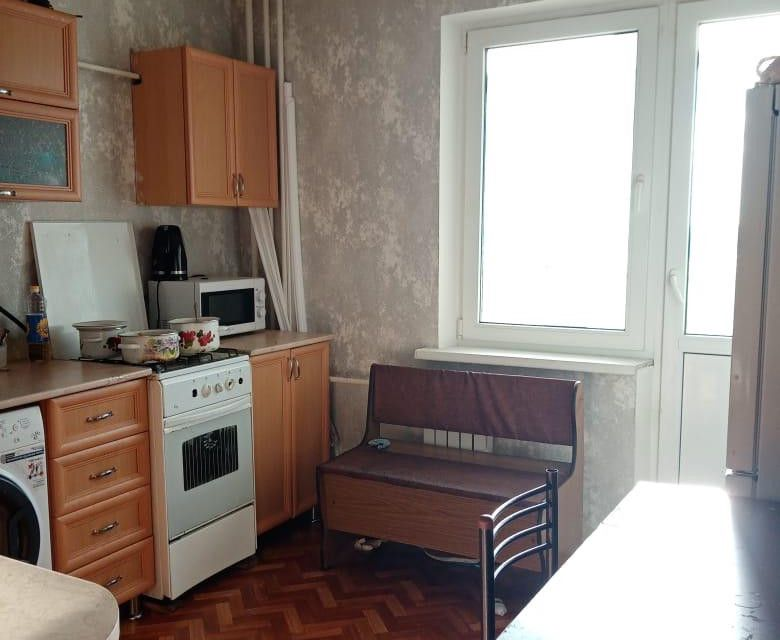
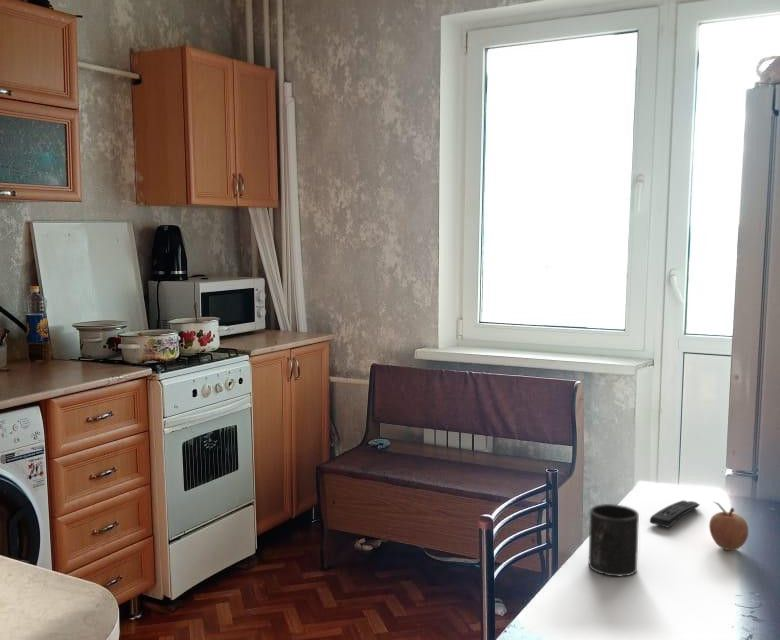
+ fruit [708,501,749,551]
+ remote control [649,499,701,529]
+ mug [588,503,640,577]
